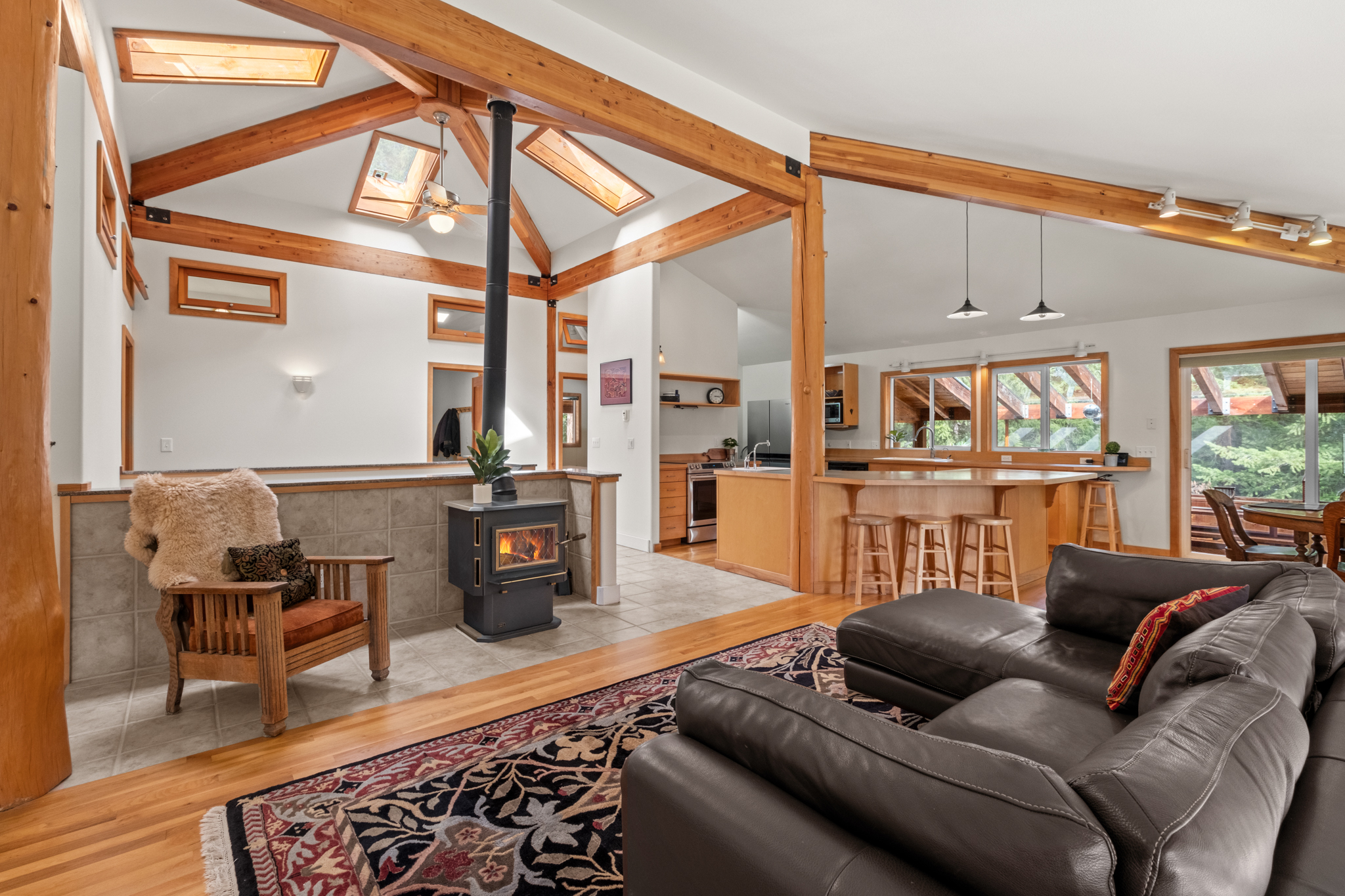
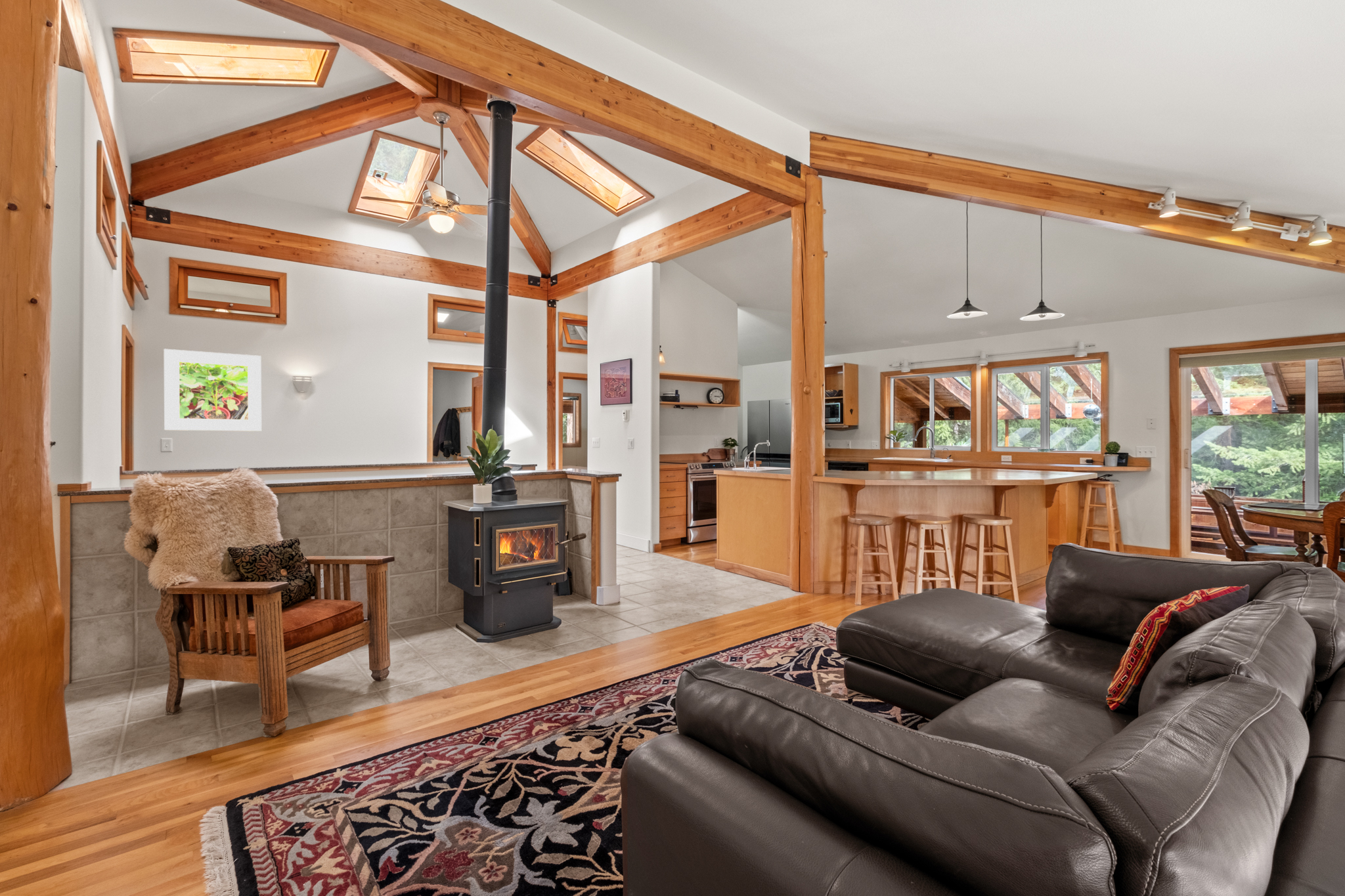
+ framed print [164,348,262,432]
